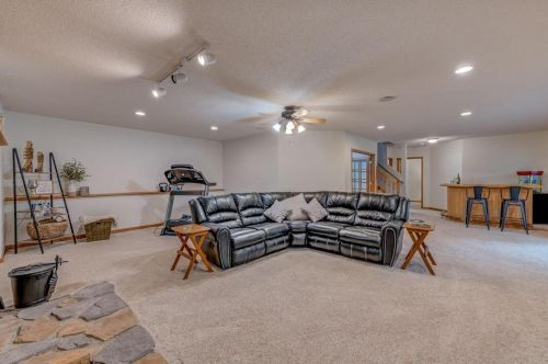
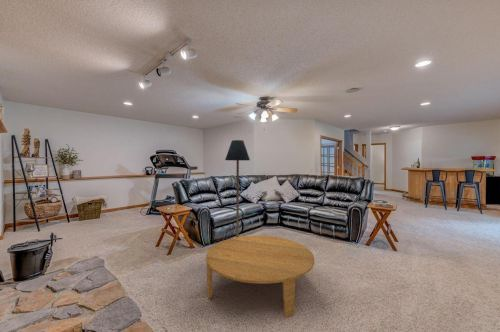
+ coffee table [205,235,315,318]
+ floor lamp [224,139,251,237]
